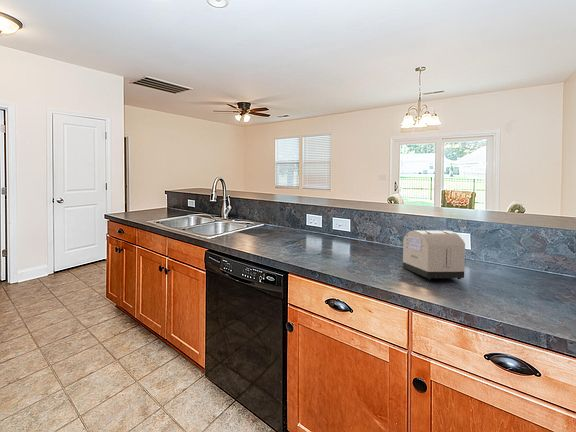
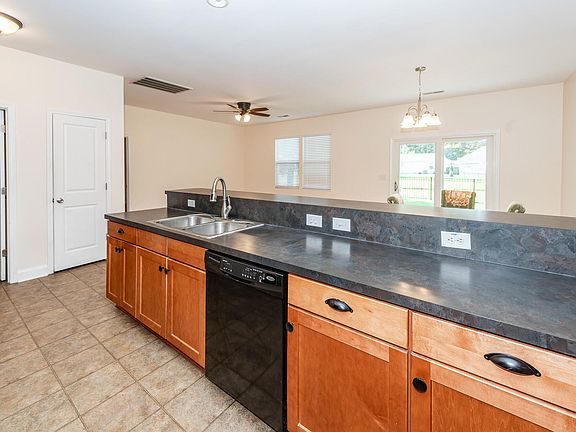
- toaster [402,230,466,281]
